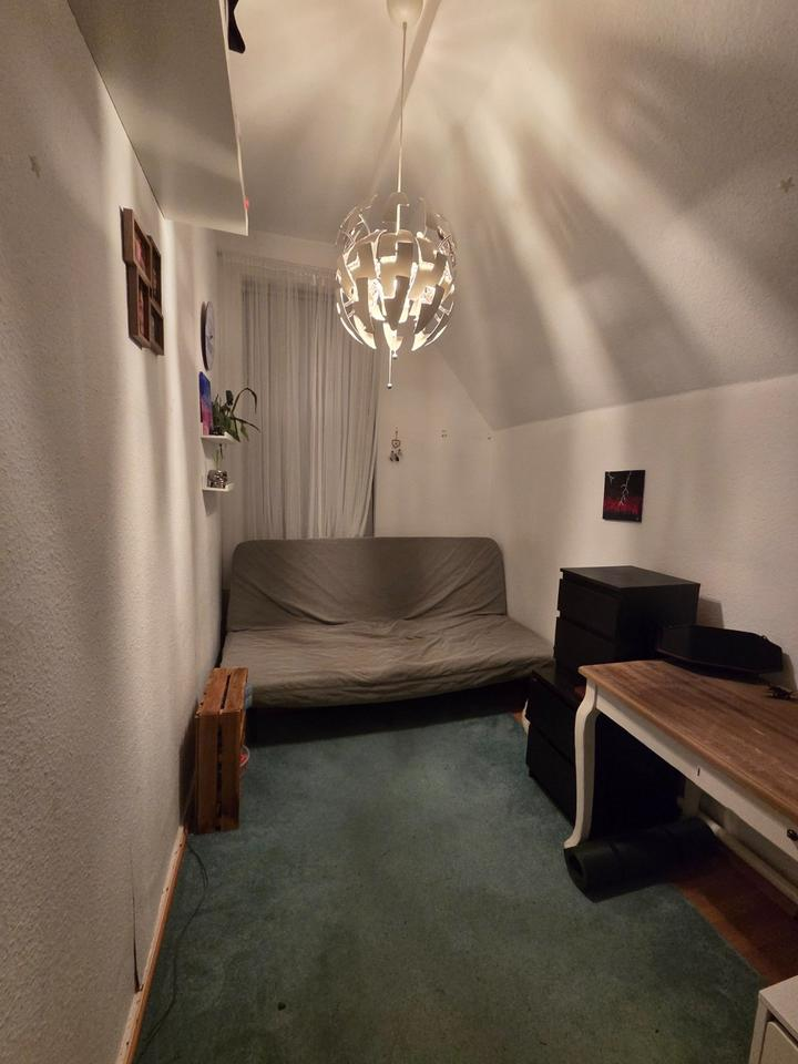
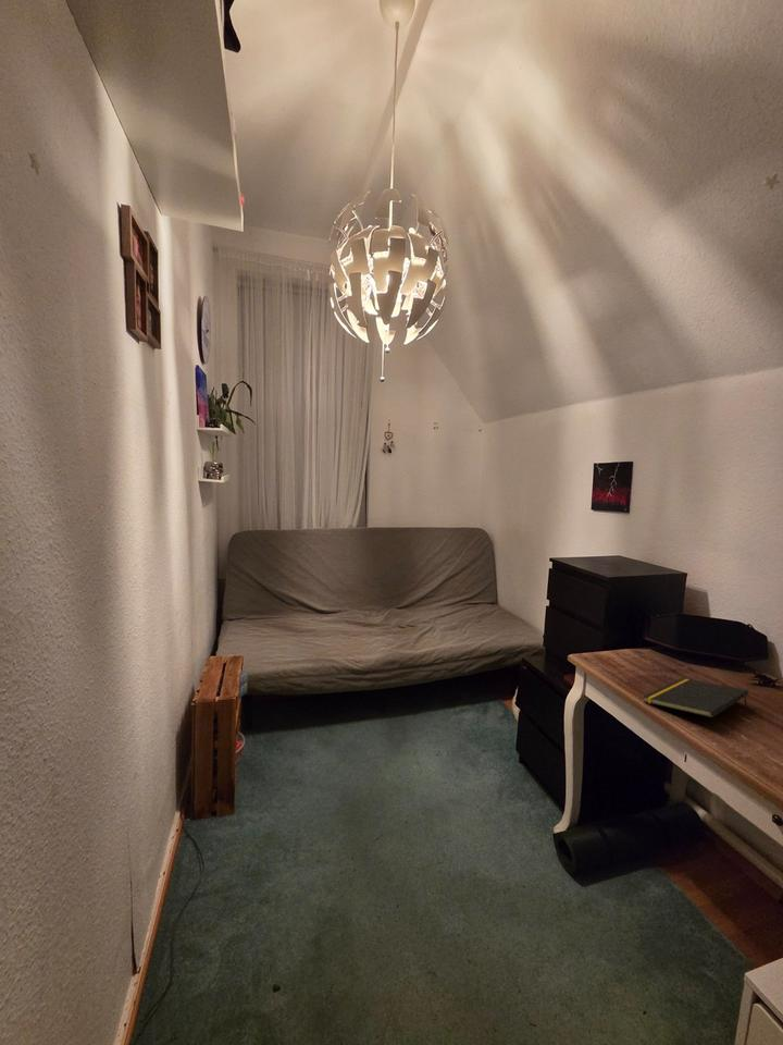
+ notepad [642,677,749,718]
